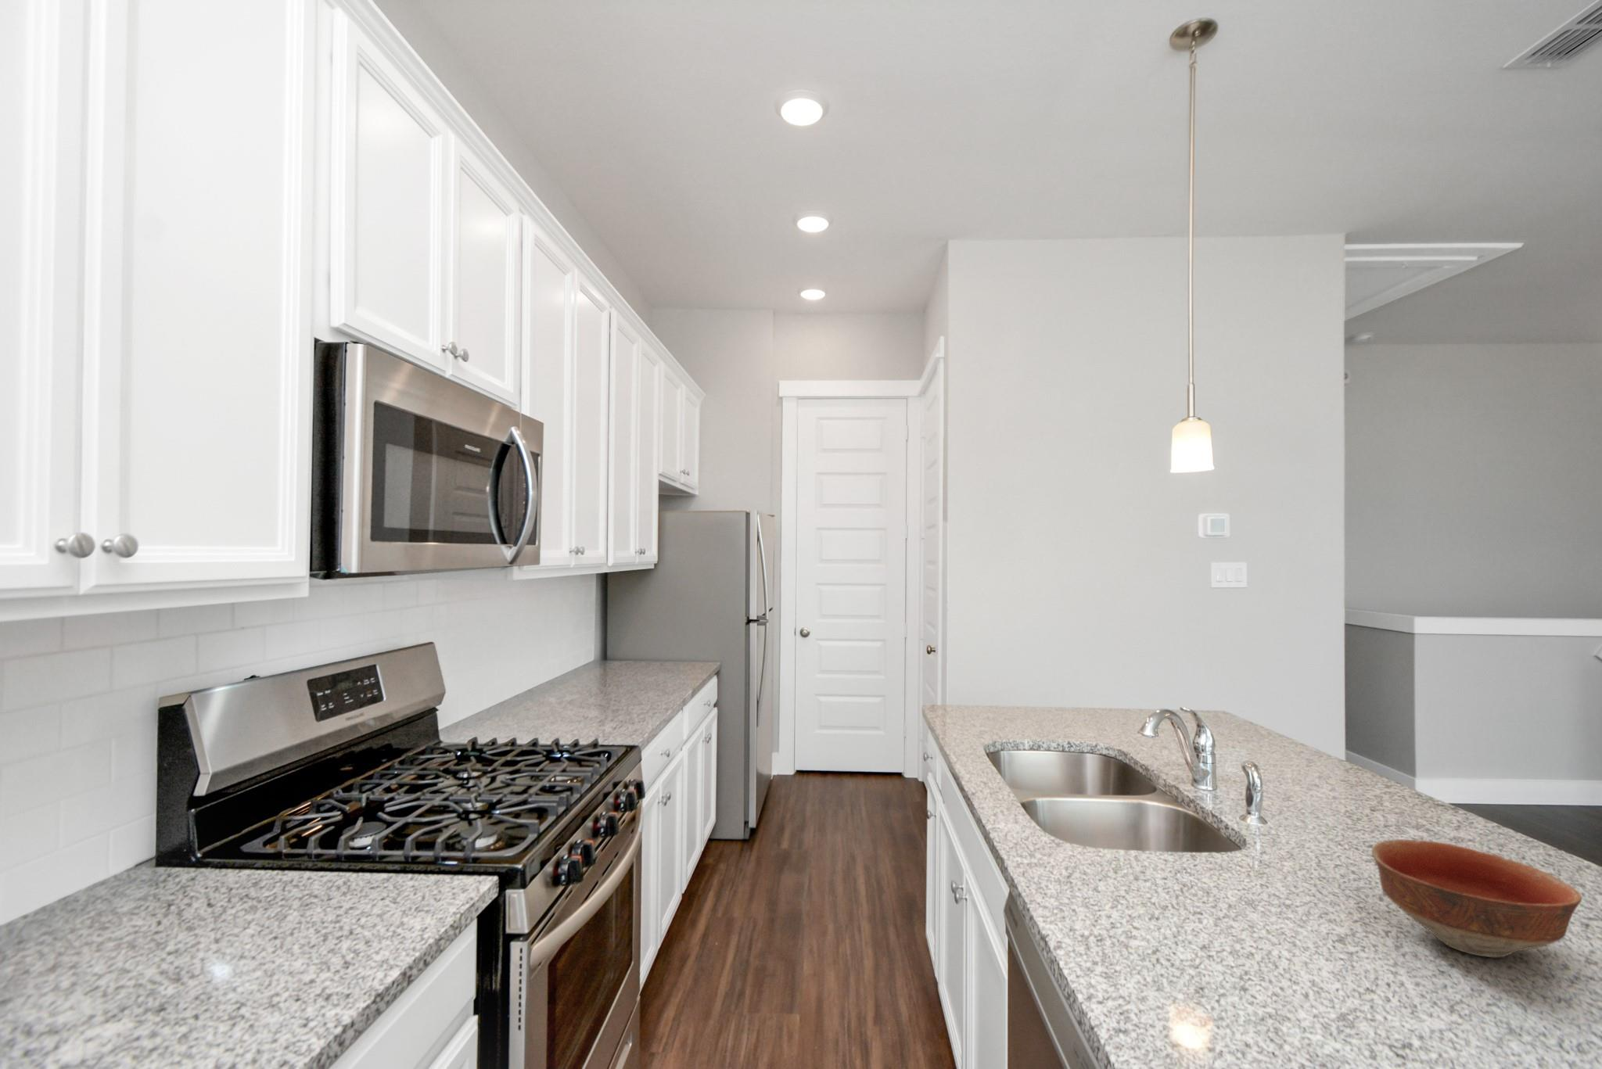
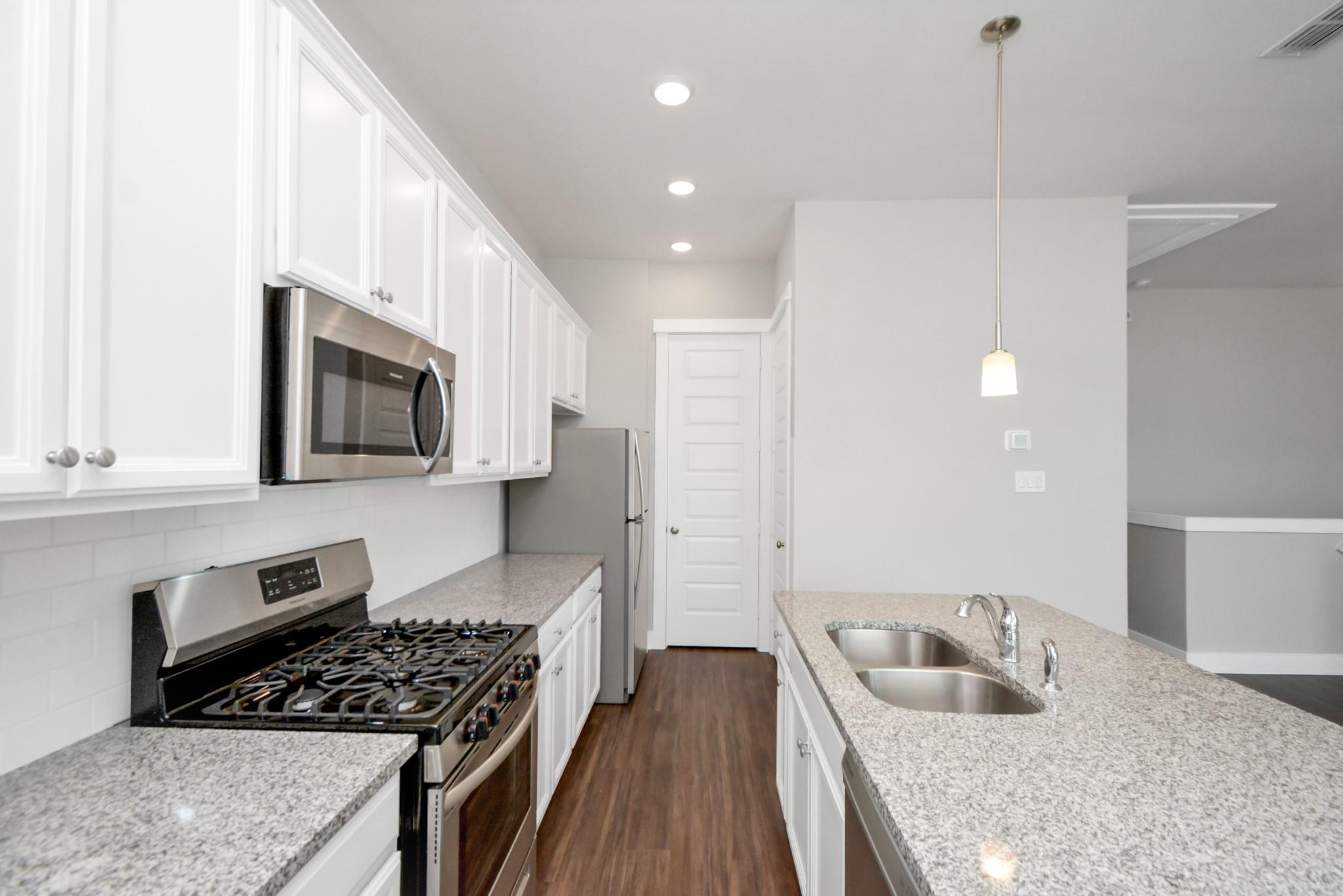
- bowl [1371,839,1583,959]
